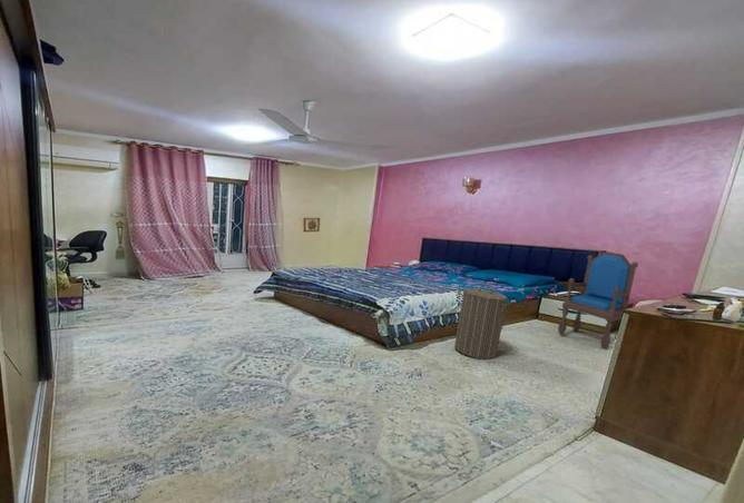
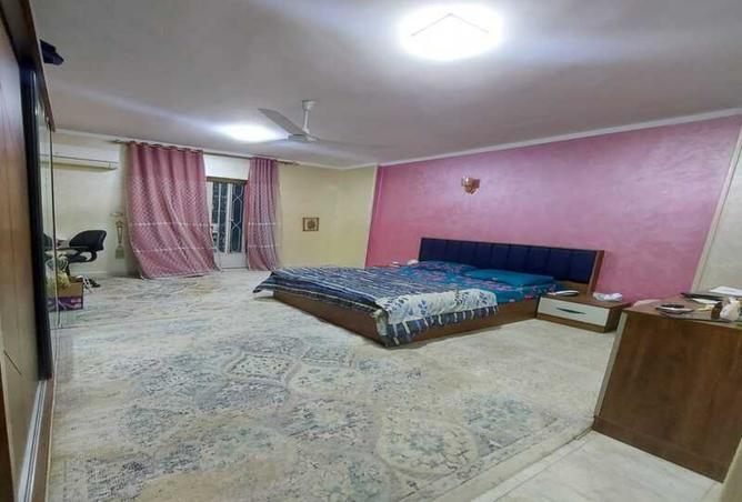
- armchair [557,250,639,351]
- laundry hamper [453,283,512,361]
